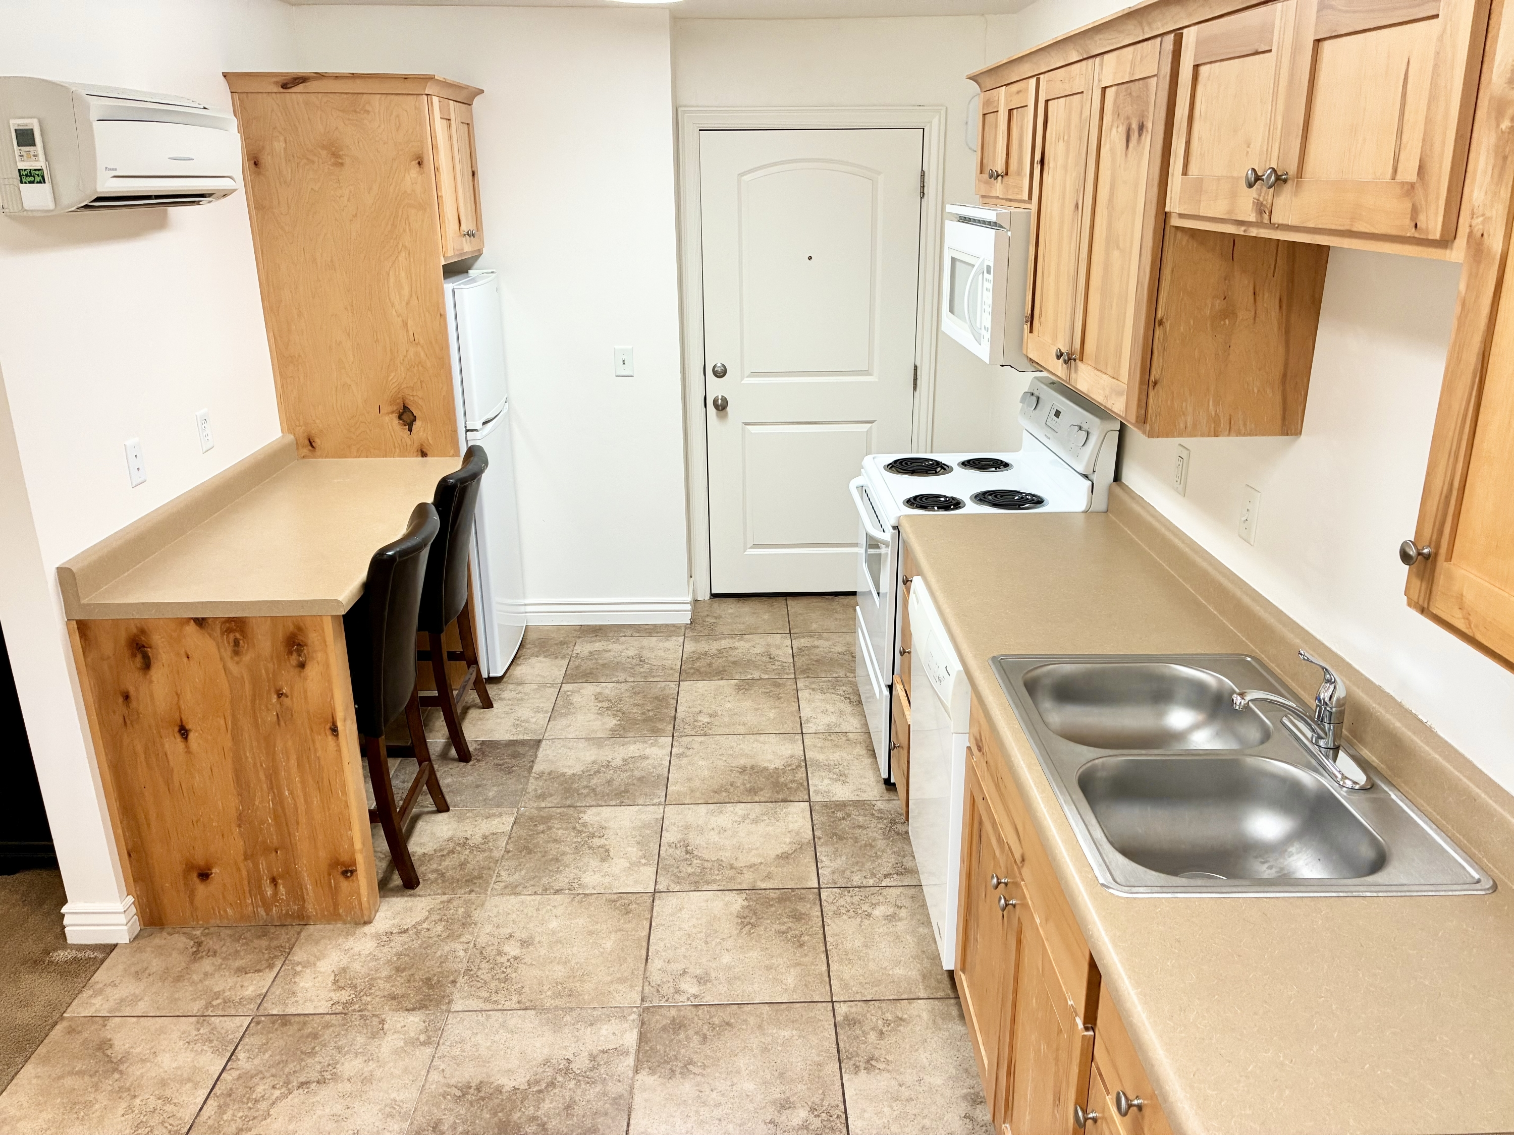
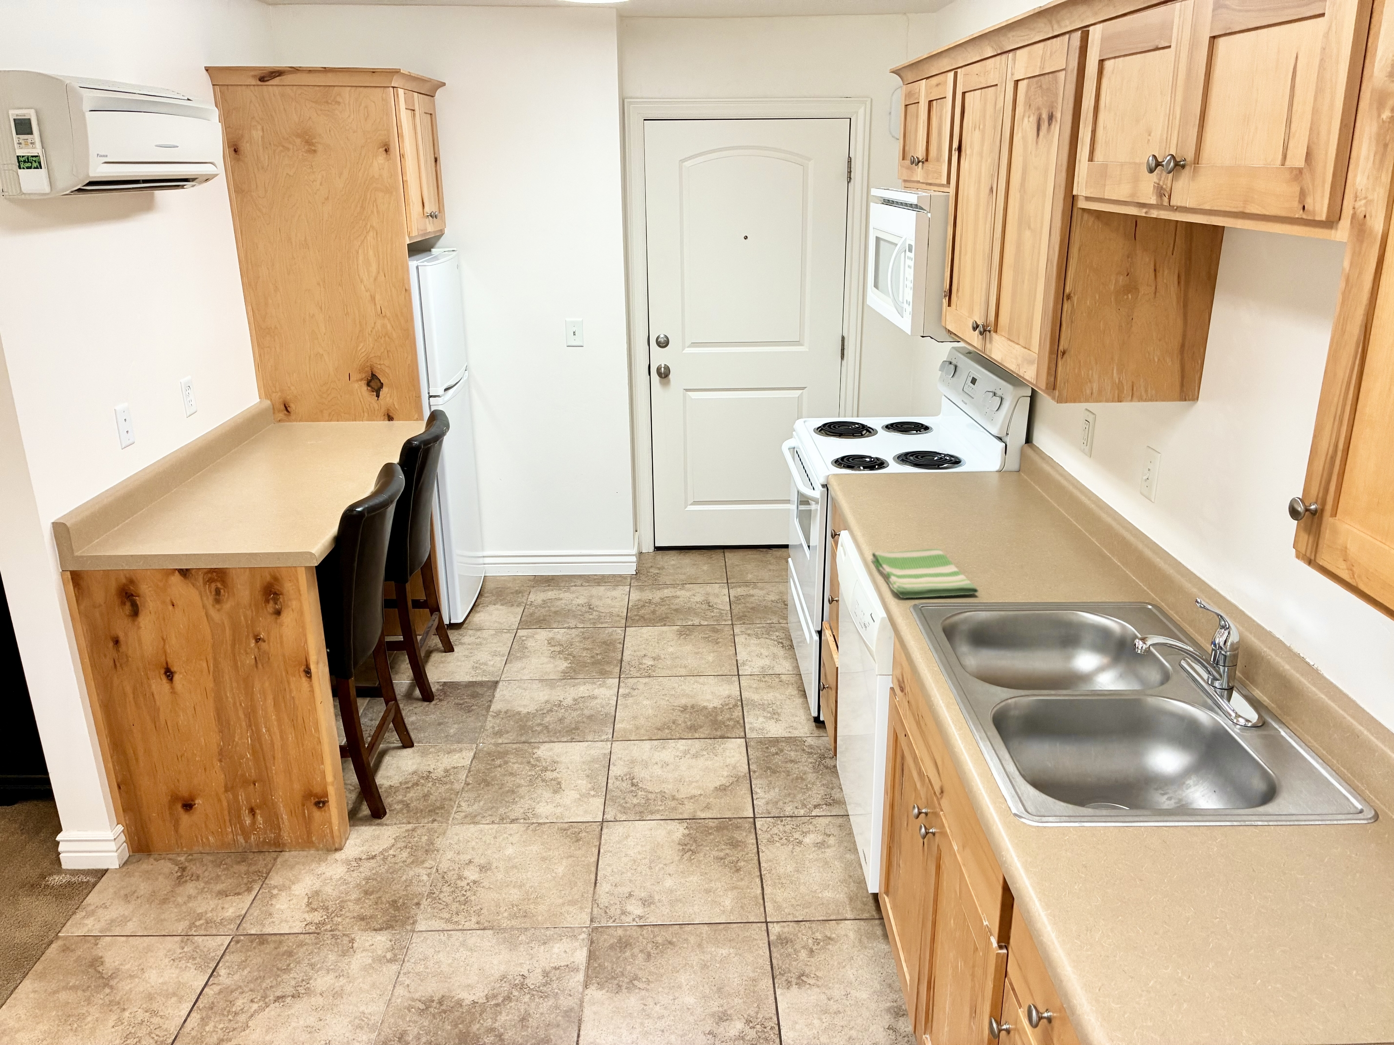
+ dish towel [870,548,979,598]
